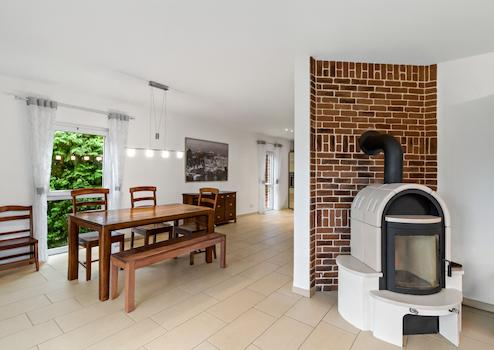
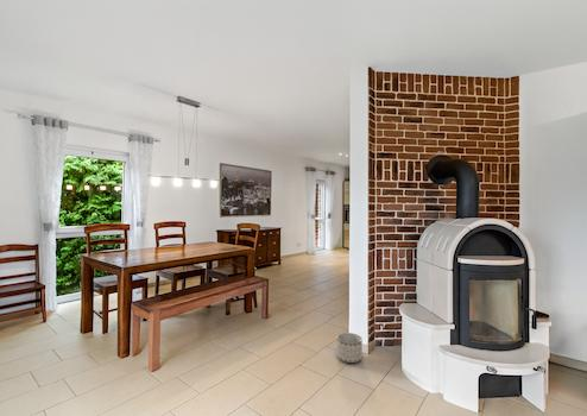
+ planter [336,332,364,364]
